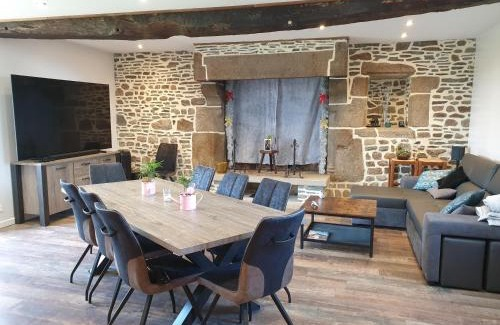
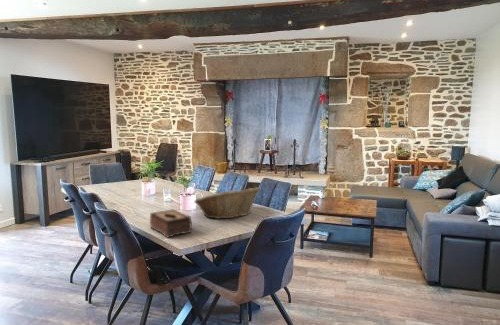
+ tissue box [149,209,193,239]
+ fruit basket [193,186,261,220]
